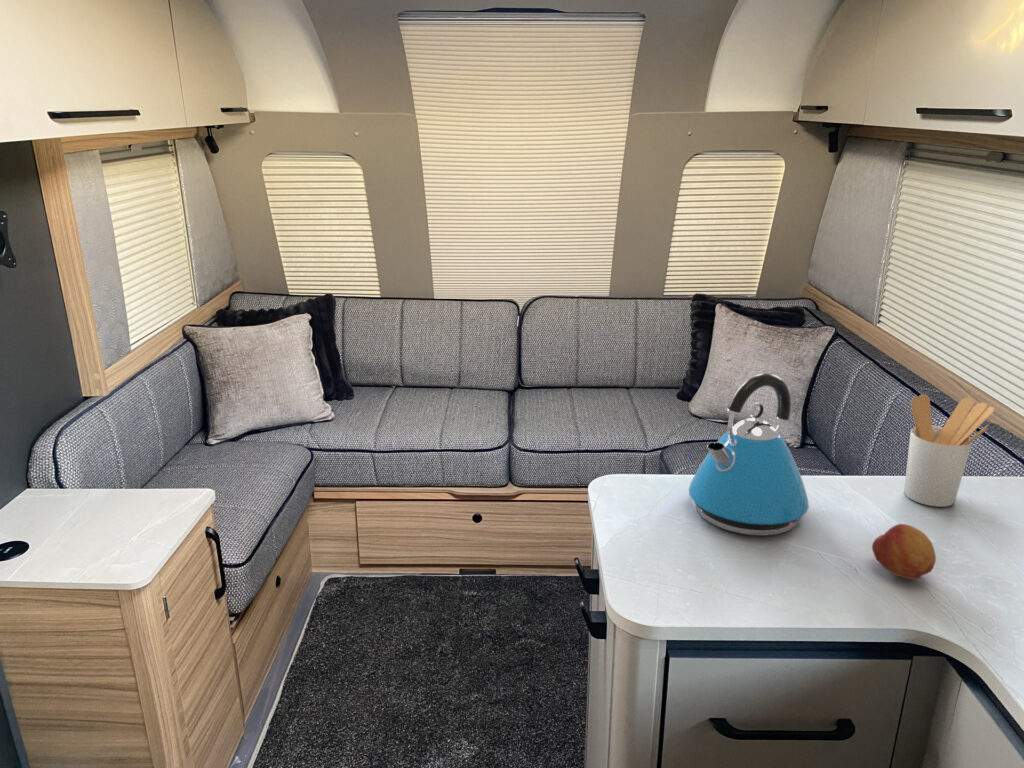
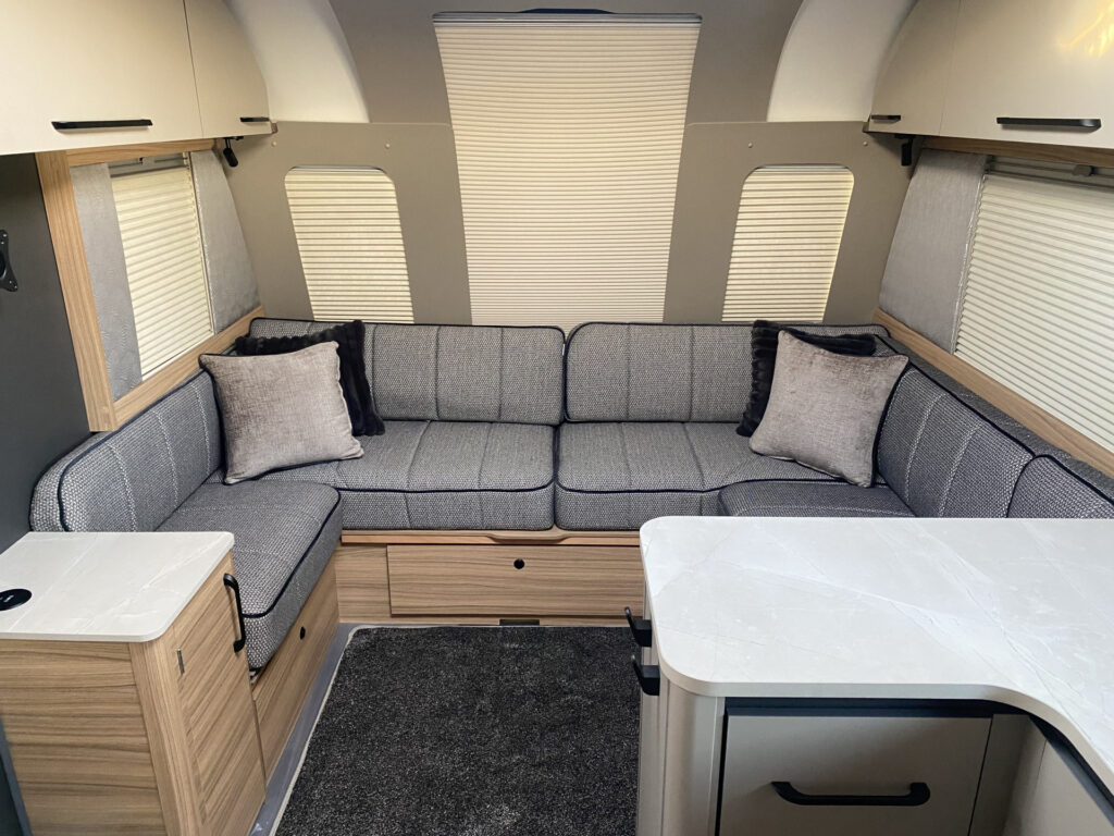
- utensil holder [903,393,996,508]
- kettle [688,372,810,537]
- fruit [871,523,937,580]
